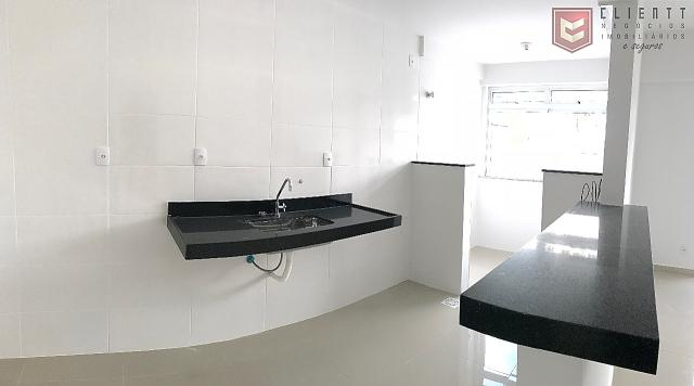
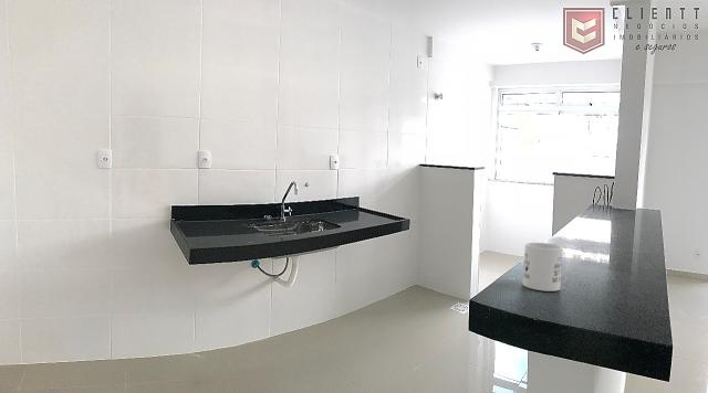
+ mug [522,242,564,293]
